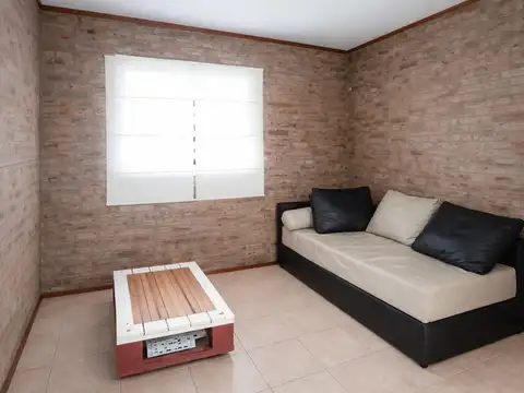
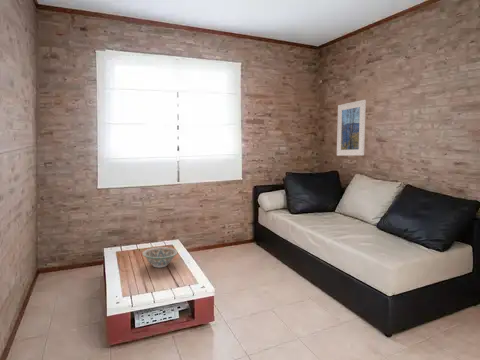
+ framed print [336,99,367,157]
+ decorative bowl [142,246,179,268]
